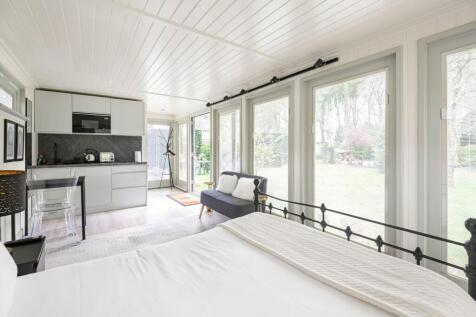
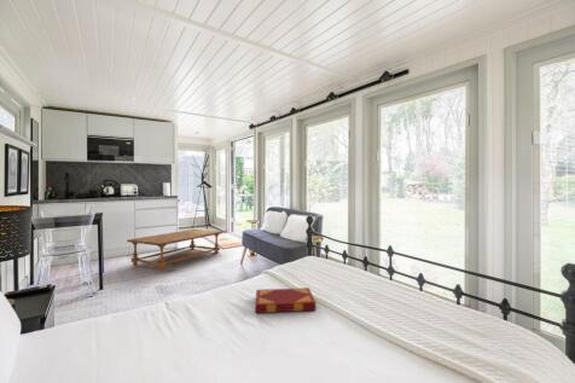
+ coffee table [126,228,223,272]
+ hardback book [255,286,316,314]
